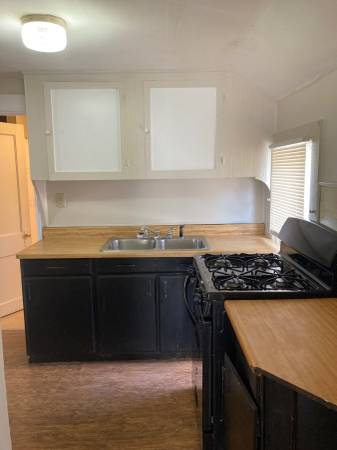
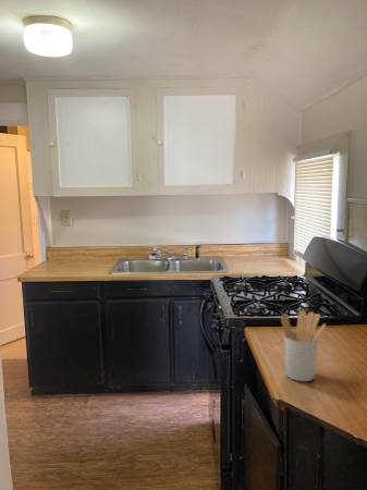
+ utensil holder [280,309,328,382]
